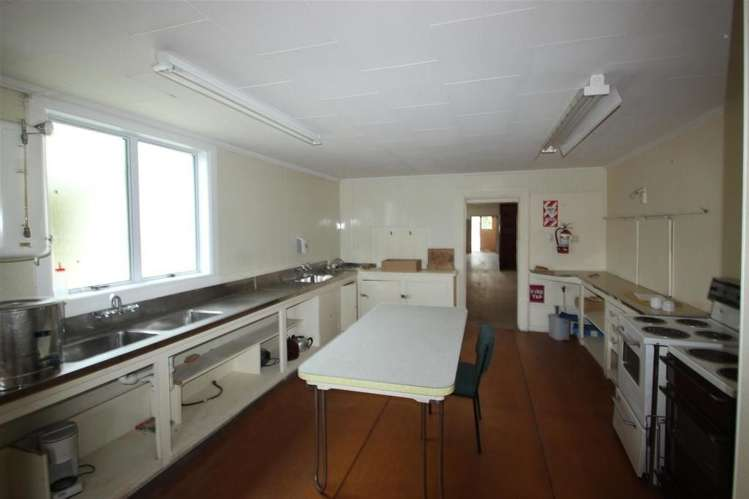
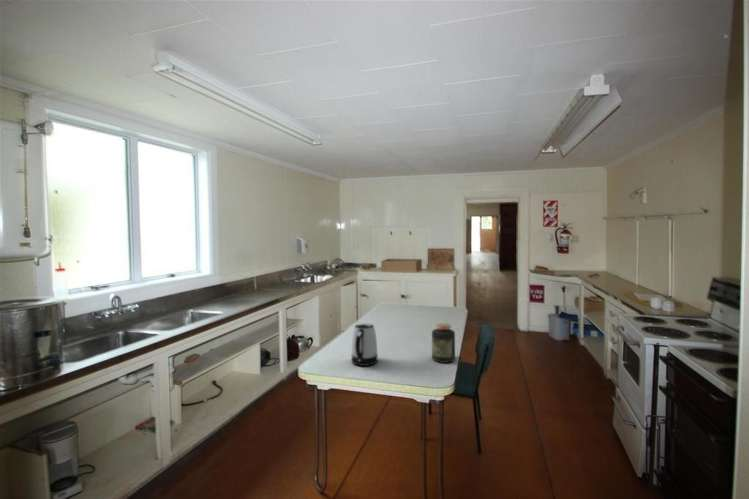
+ jar [431,322,456,364]
+ kettle [351,322,379,367]
